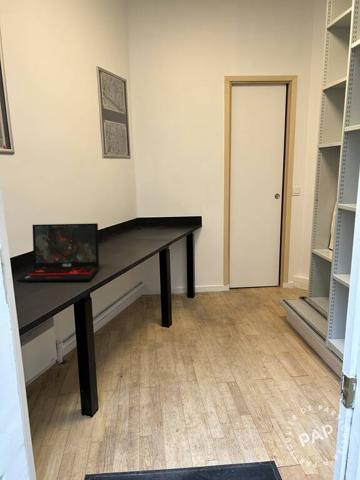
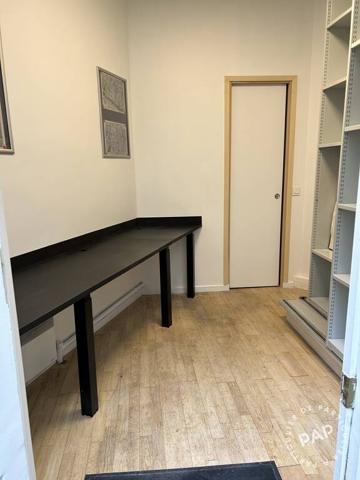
- laptop [15,222,100,283]
